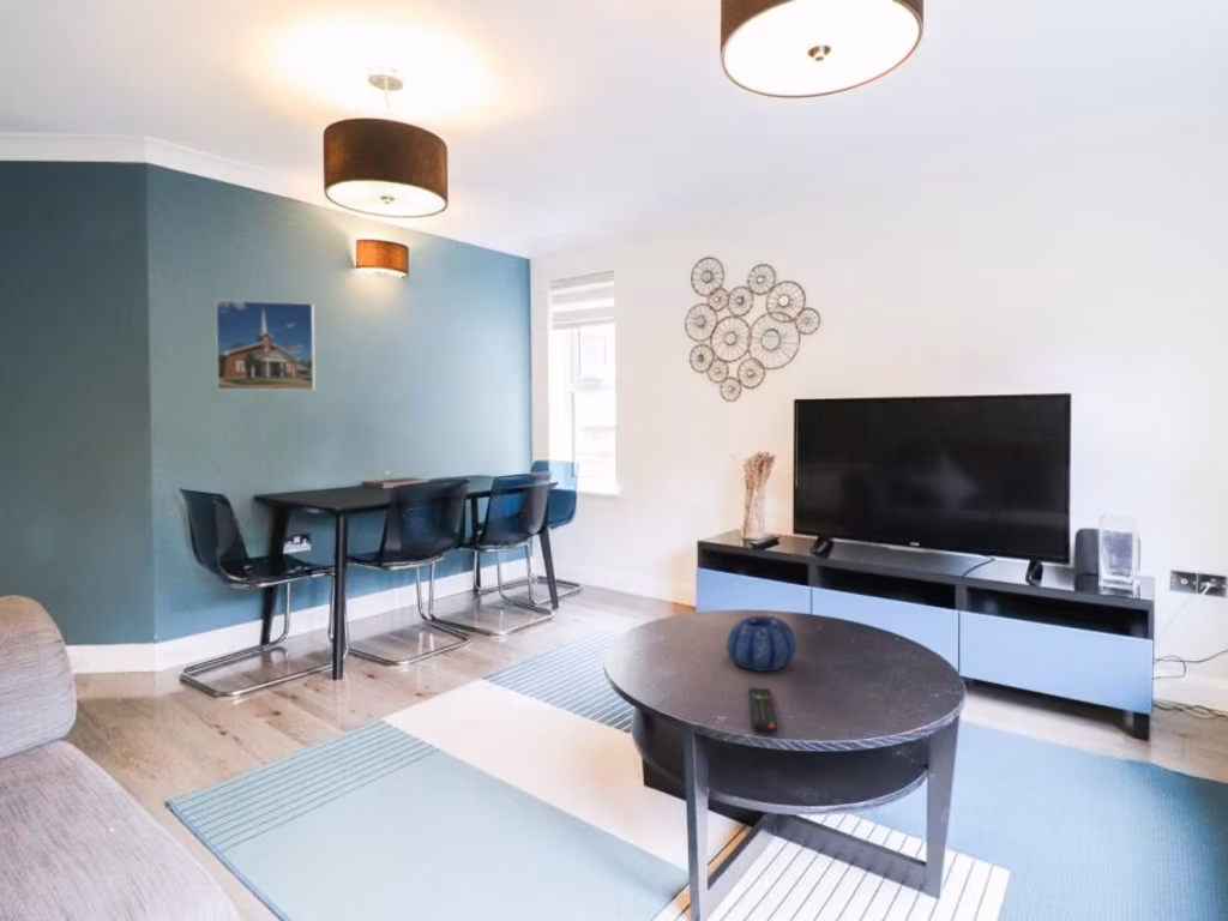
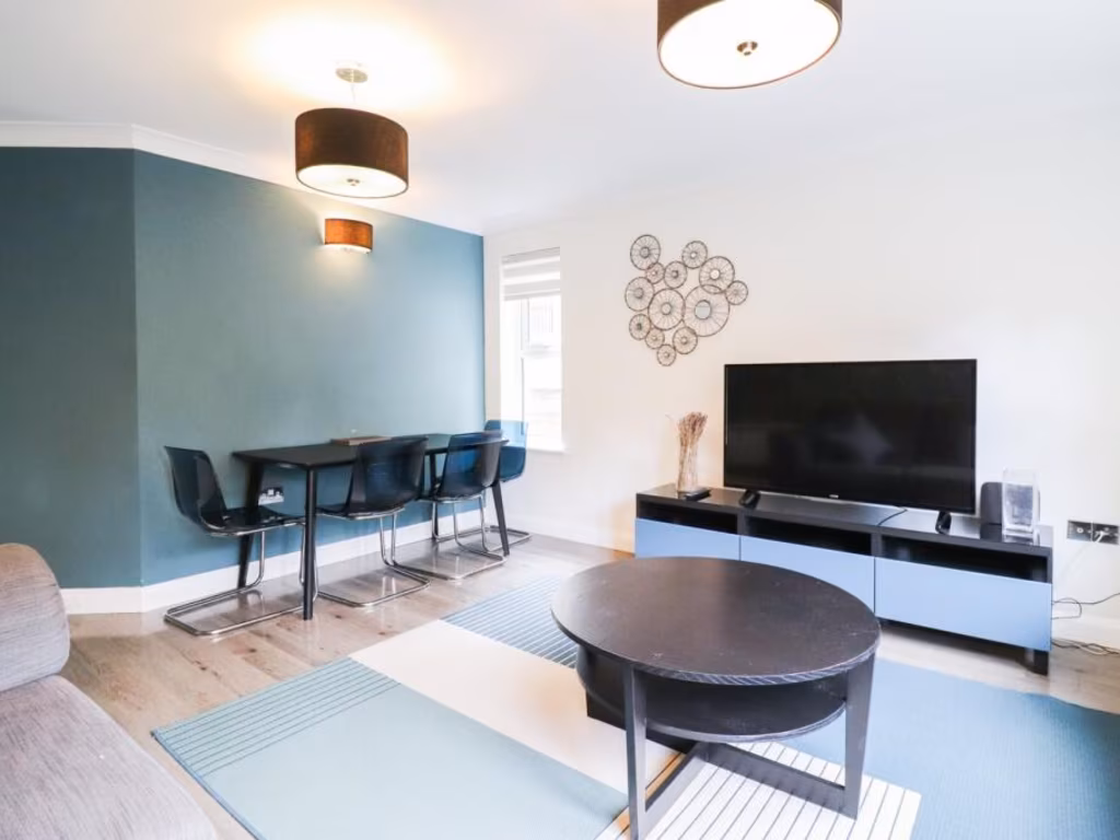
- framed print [215,299,317,392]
- decorative bowl [726,614,797,672]
- remote control [748,686,778,736]
